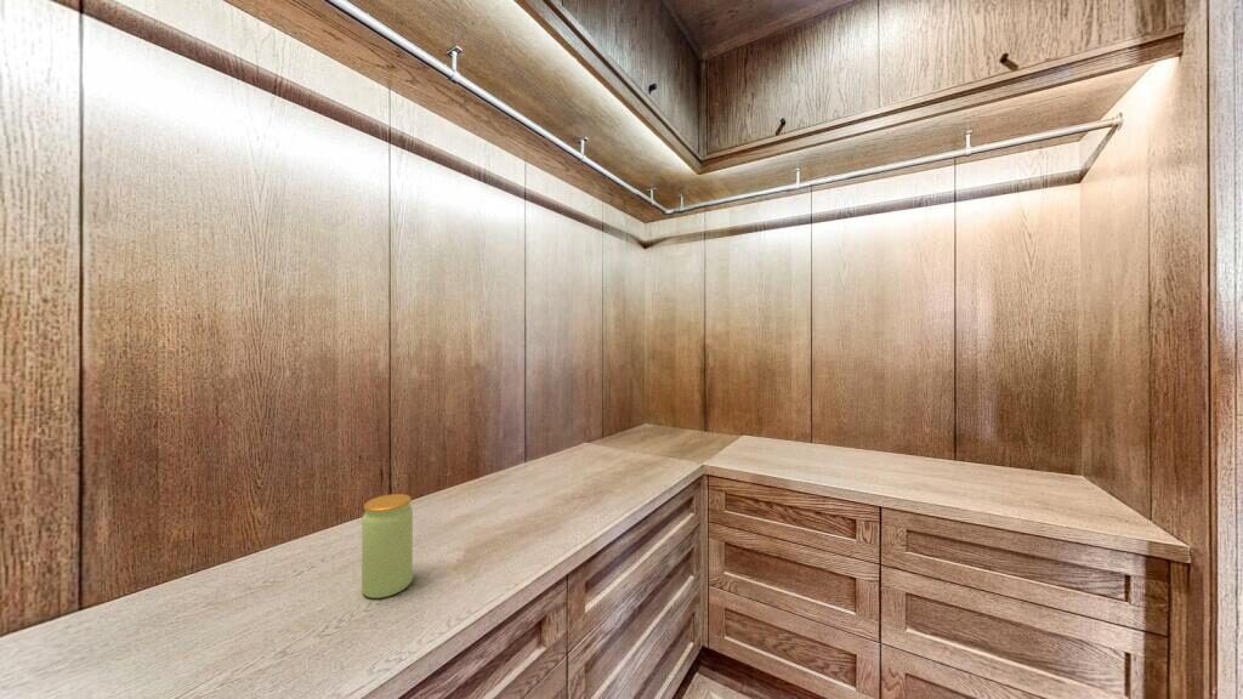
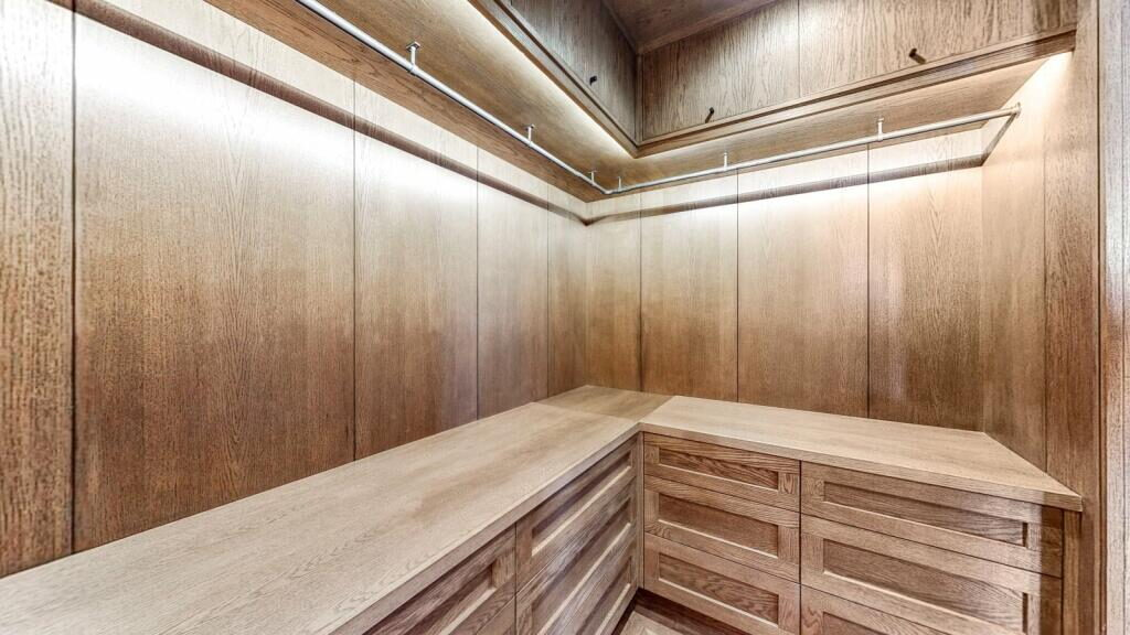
- jar [361,493,414,599]
